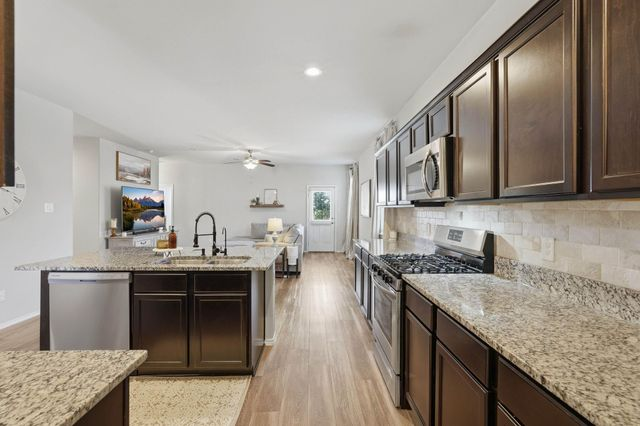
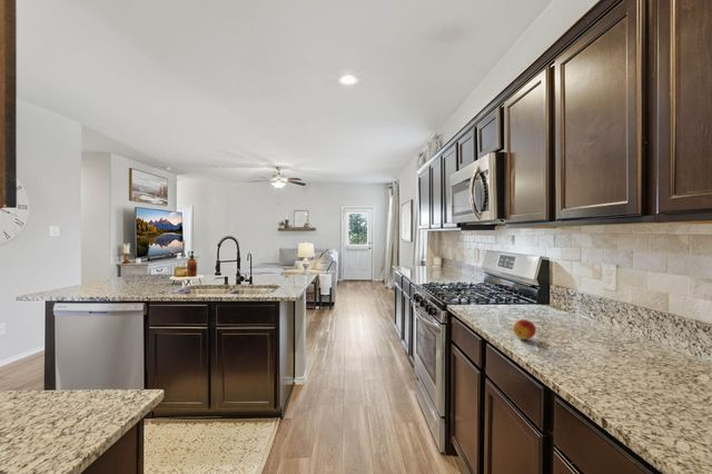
+ fruit [512,318,537,340]
